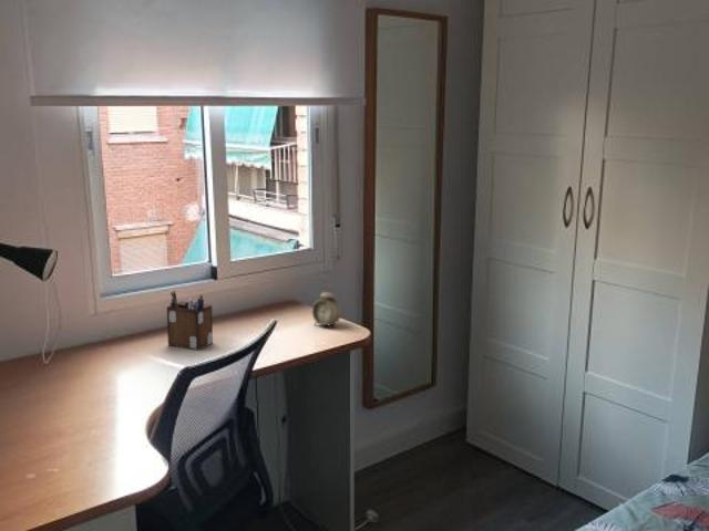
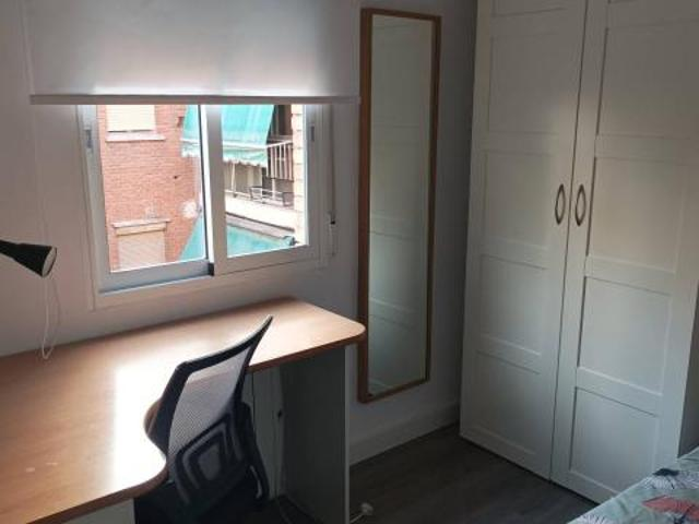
- desk organizer [166,290,214,352]
- alarm clock [311,283,342,331]
